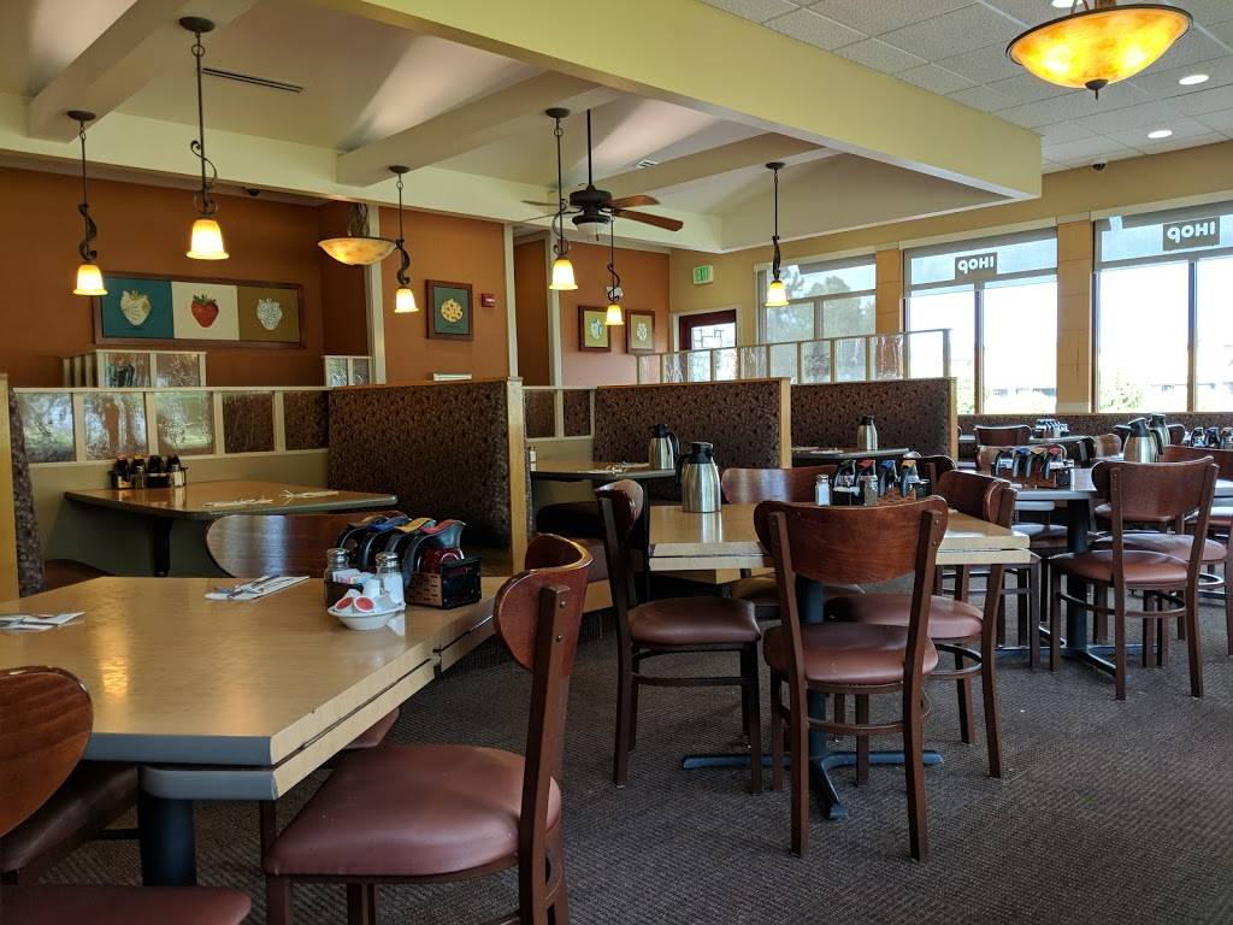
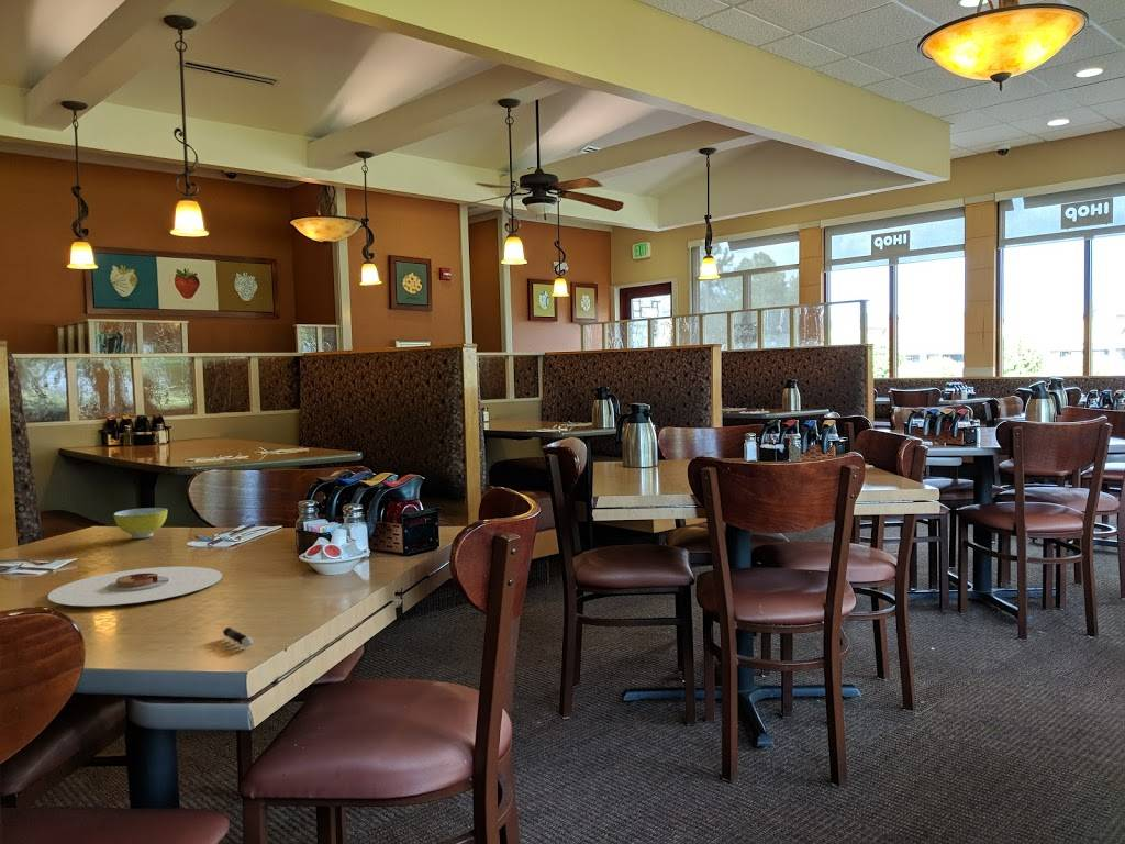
+ plate [47,566,223,607]
+ bowl [113,507,168,540]
+ pepper shaker [222,626,254,648]
